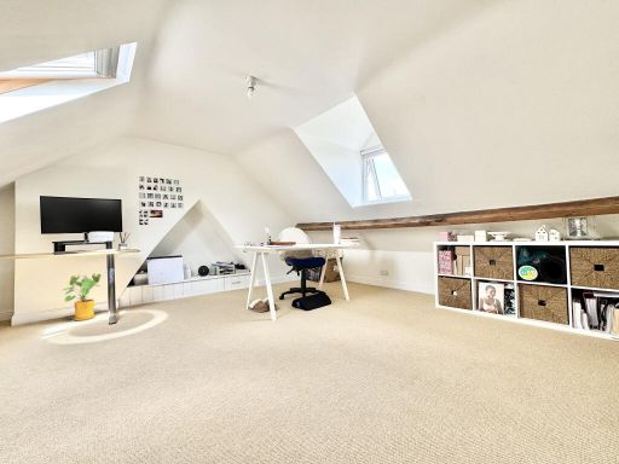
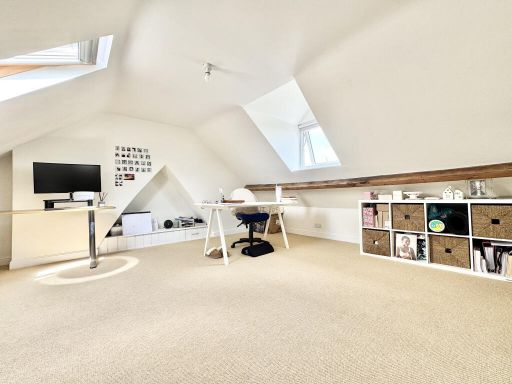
- house plant [60,273,103,321]
